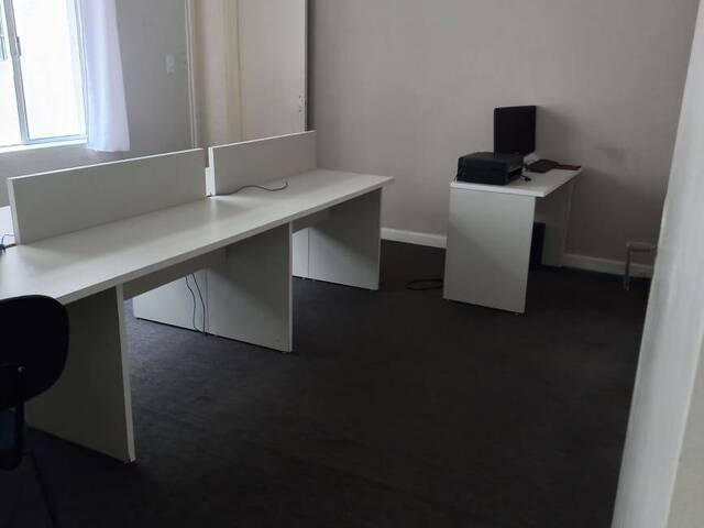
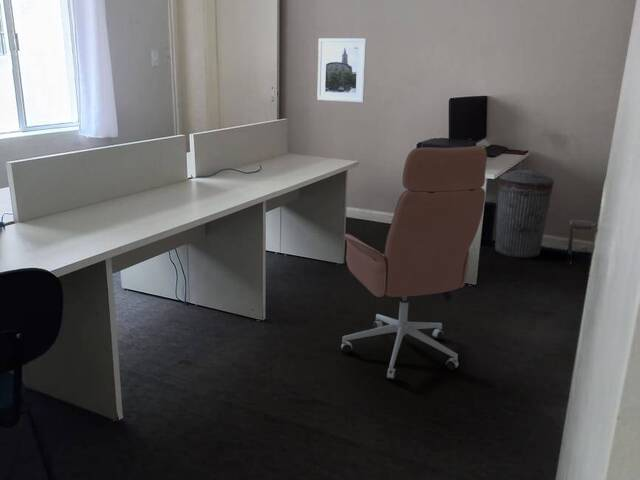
+ office chair [340,145,488,381]
+ trash can [494,165,555,259]
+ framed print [316,37,368,103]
